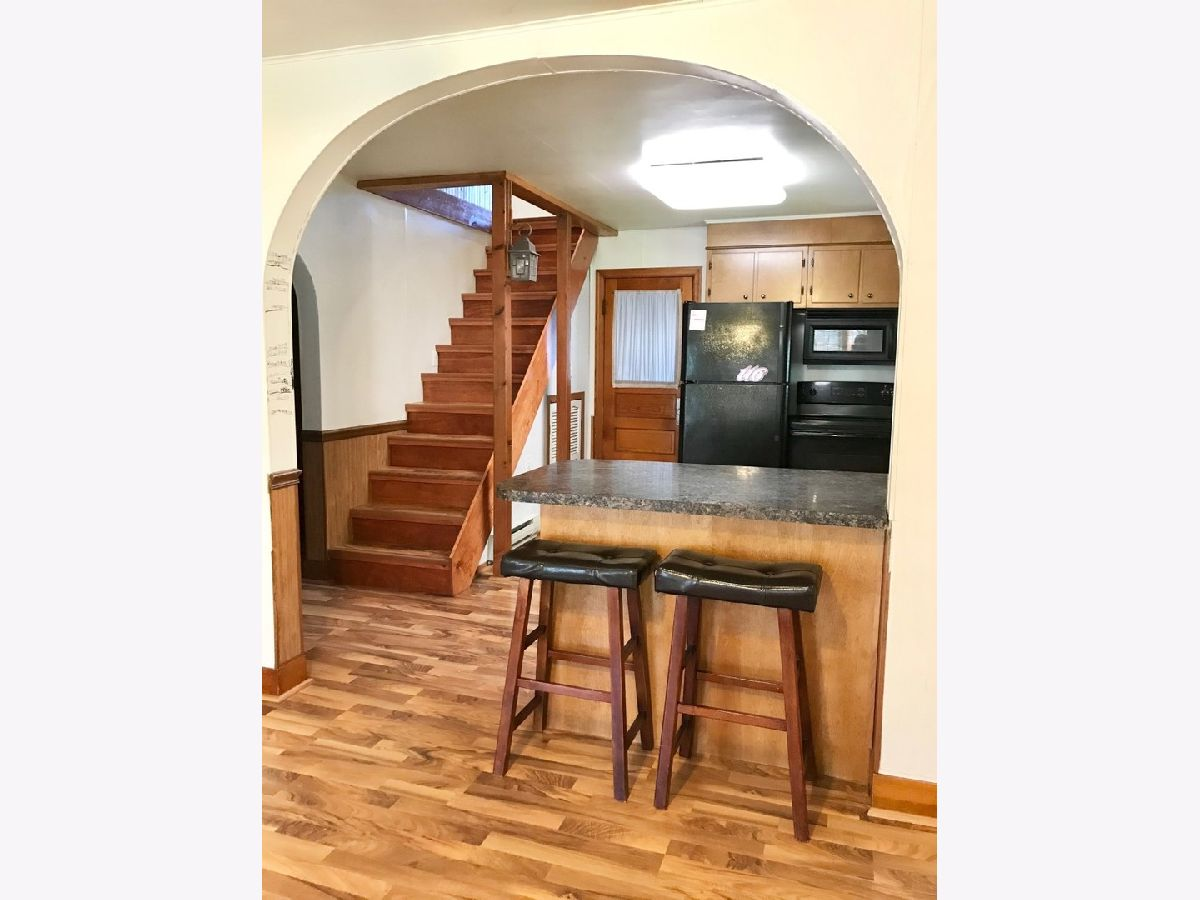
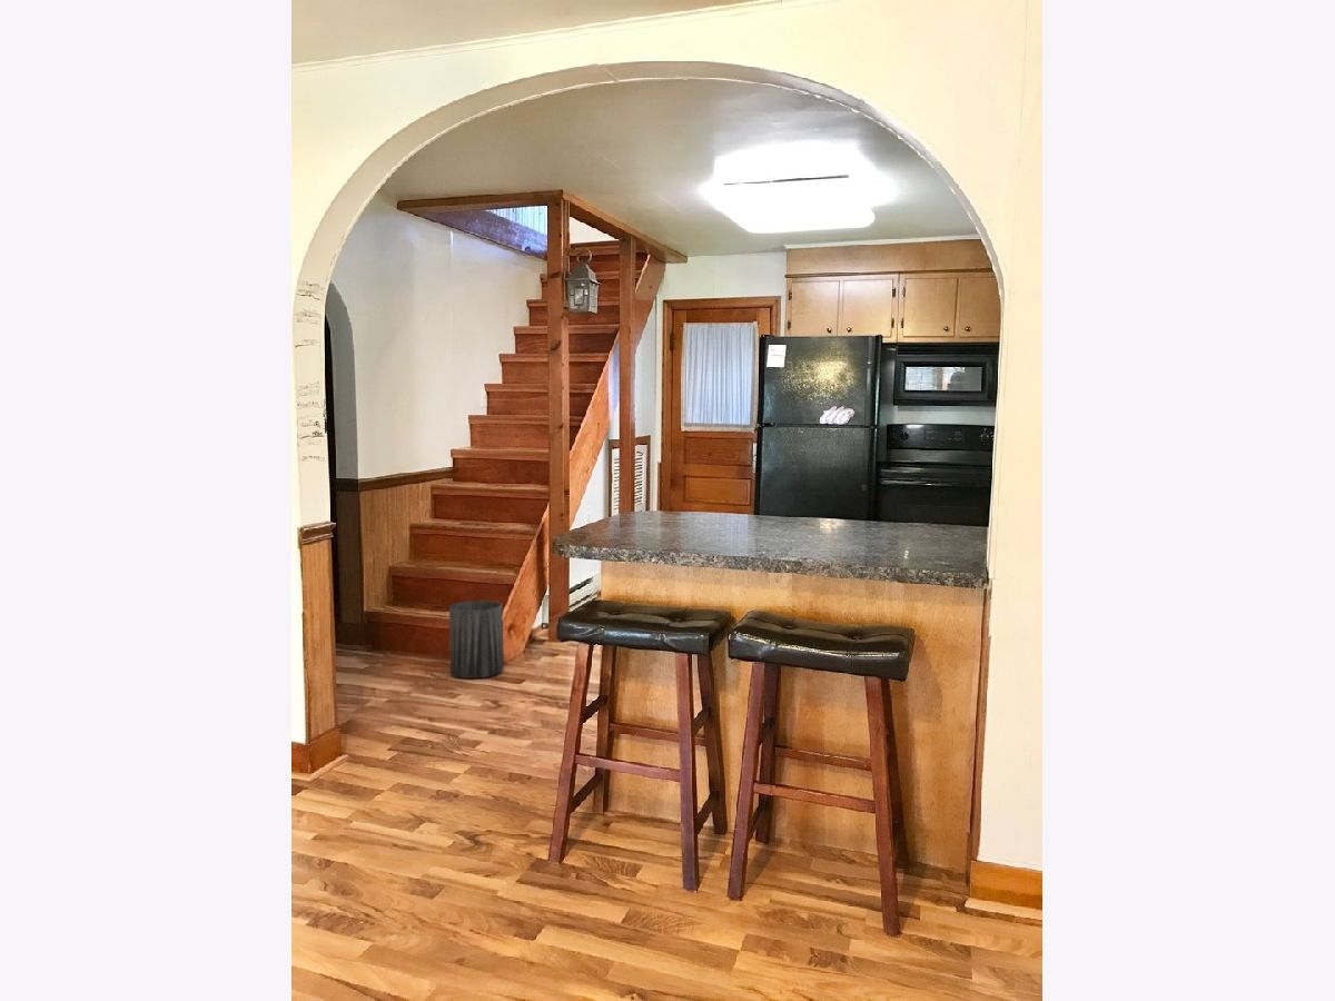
+ trash can [448,599,504,680]
